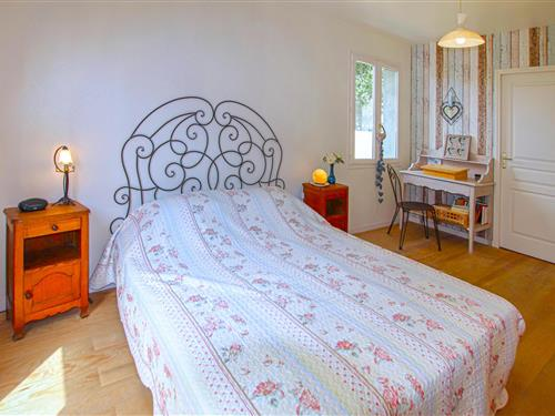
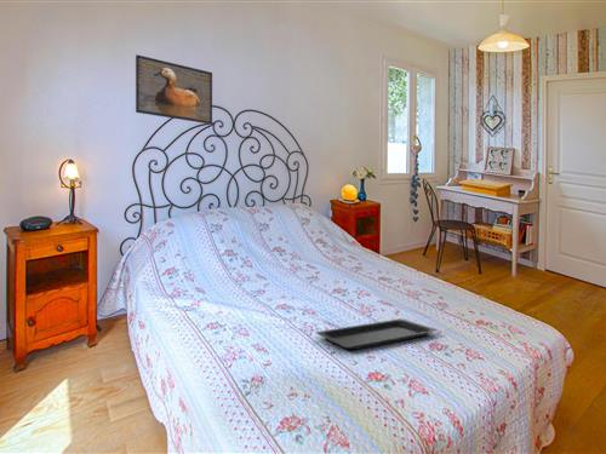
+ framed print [135,53,213,126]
+ serving tray [315,317,439,351]
